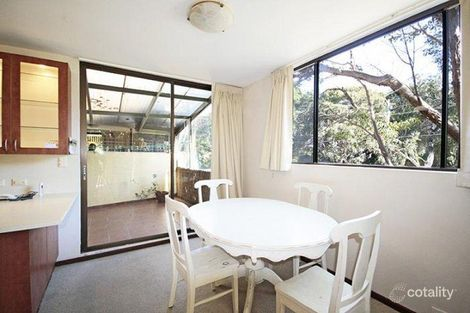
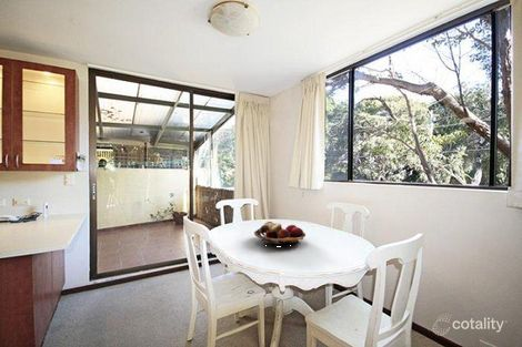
+ fruit basket [253,221,307,247]
